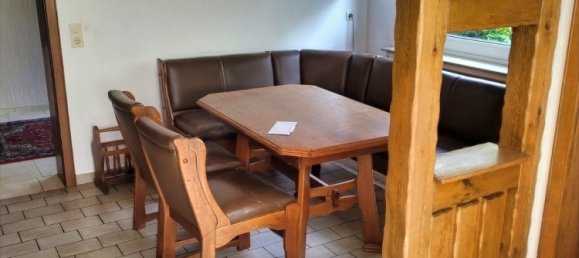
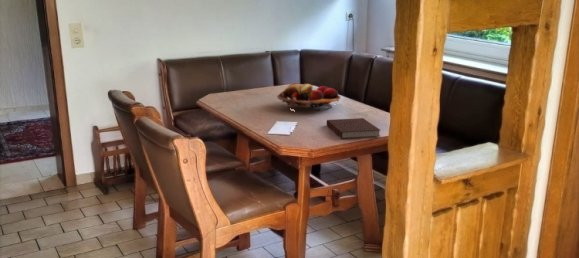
+ fruit basket [276,82,341,112]
+ notebook [326,117,381,140]
